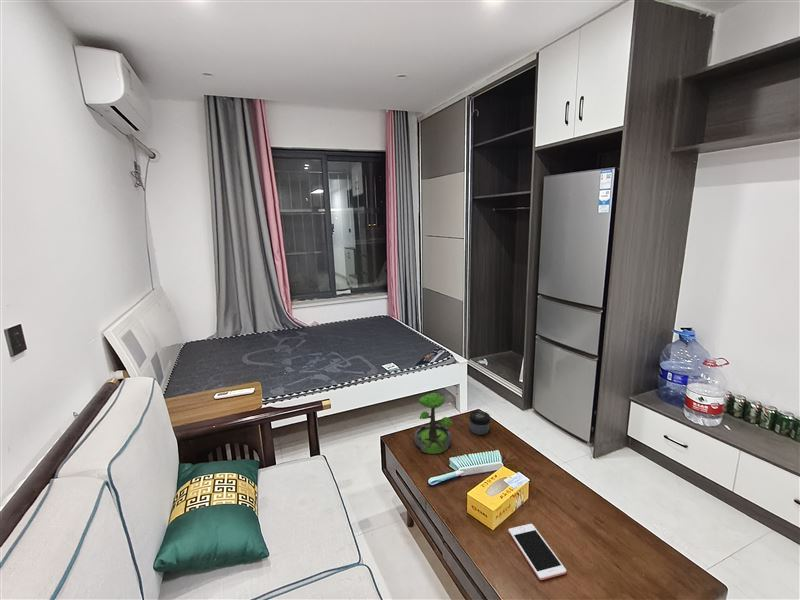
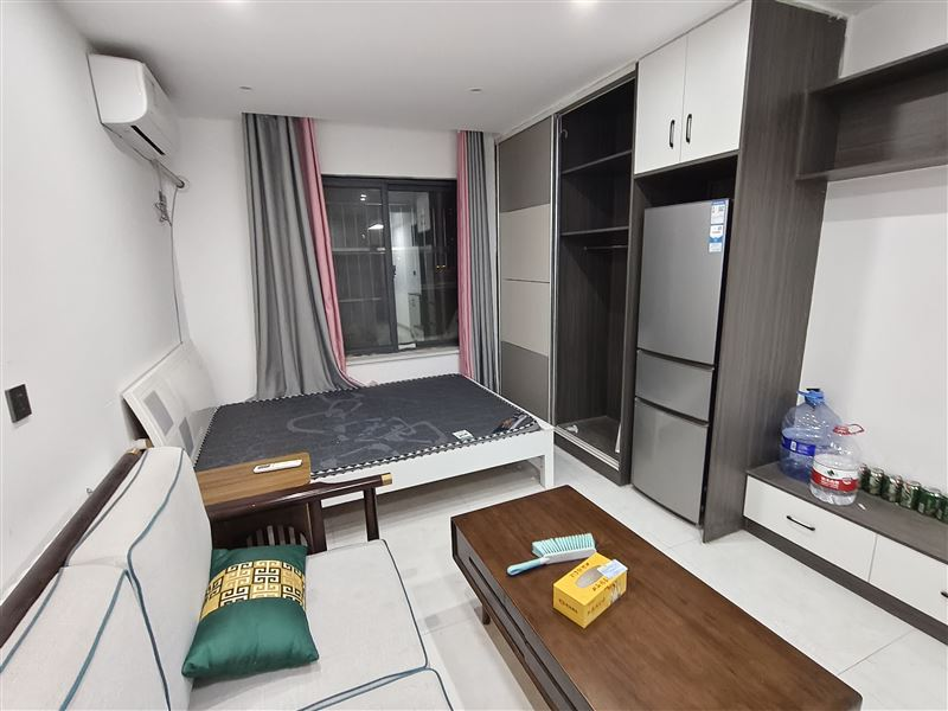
- cell phone [508,523,567,581]
- plant [413,392,454,455]
- jar [468,410,491,436]
